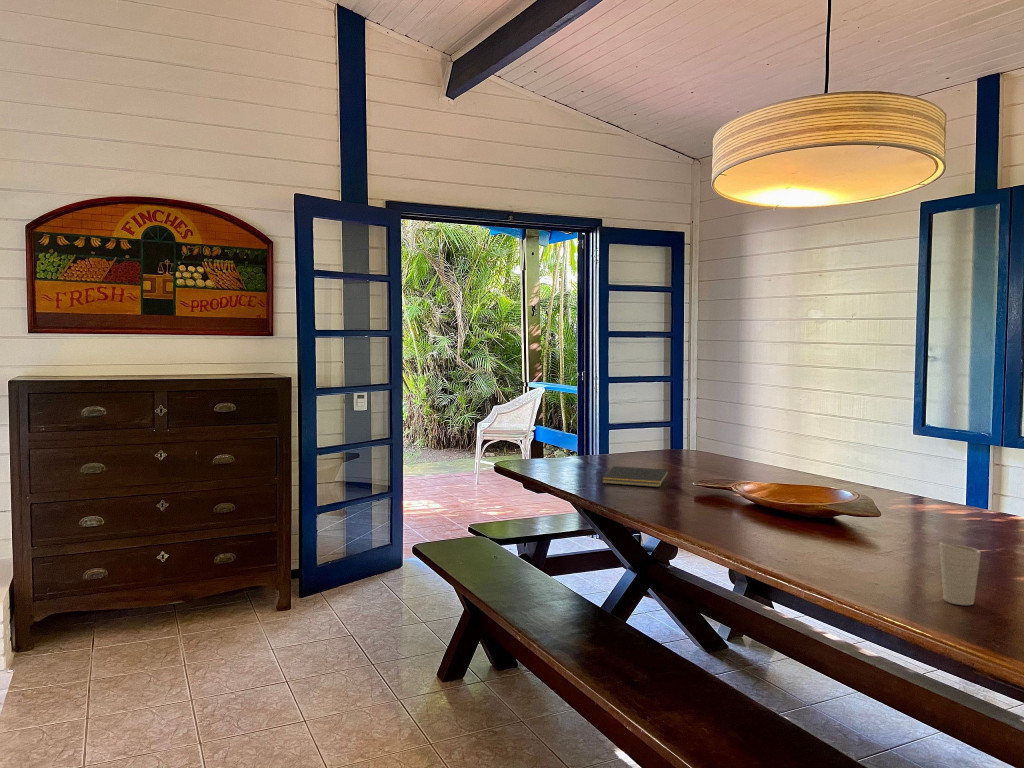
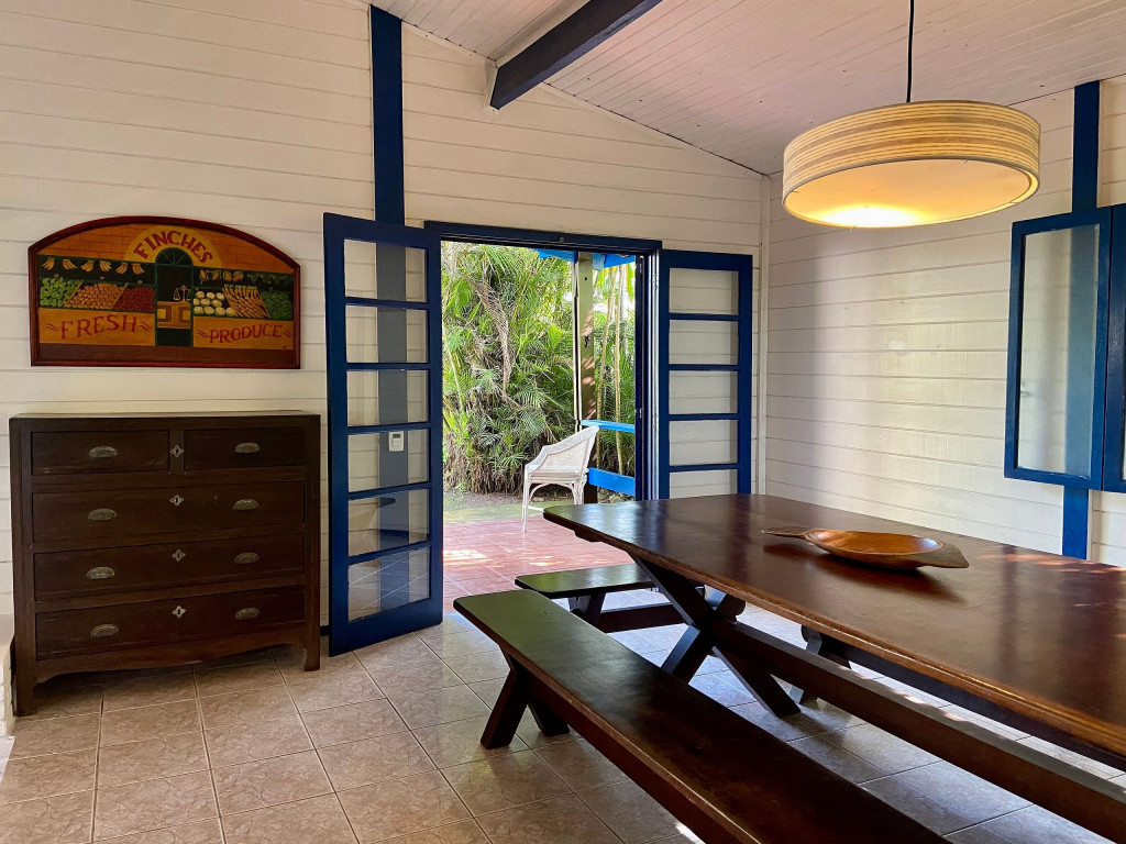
- notepad [601,465,670,488]
- cup [938,541,982,606]
